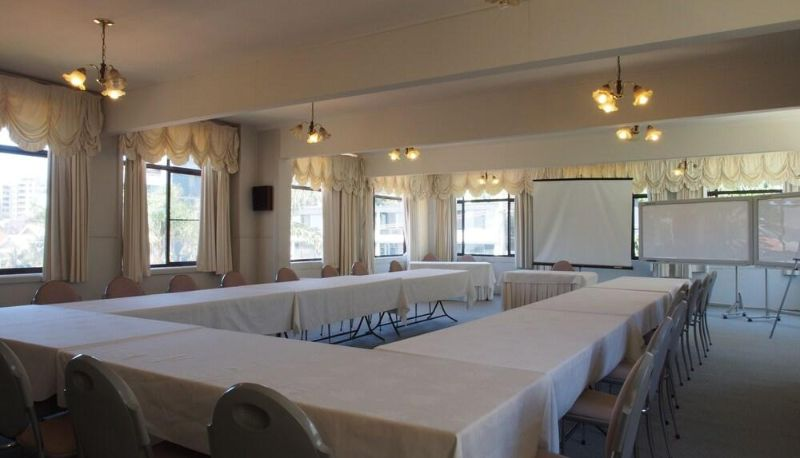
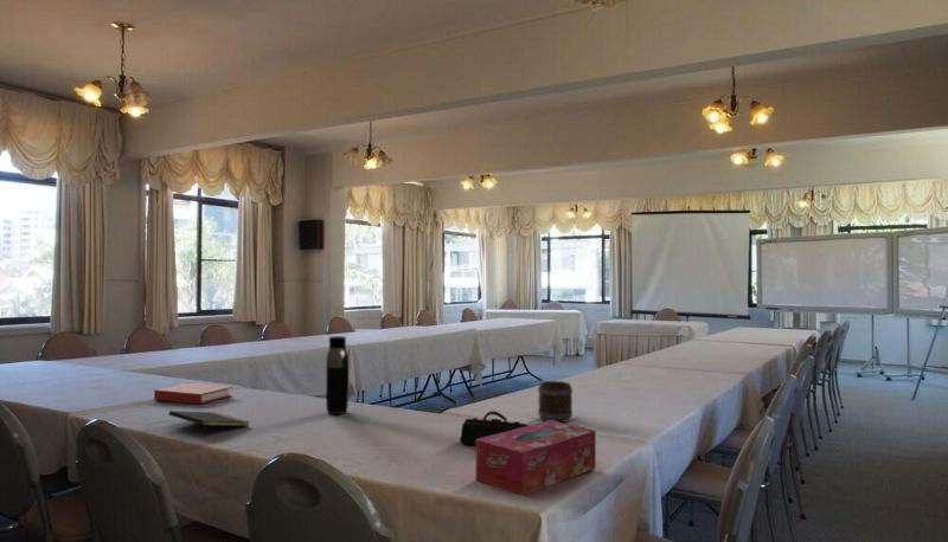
+ pencil case [459,409,530,446]
+ mug [537,380,574,424]
+ book [153,382,233,405]
+ water bottle [325,335,350,415]
+ notepad [168,409,251,437]
+ tissue box [474,420,597,497]
